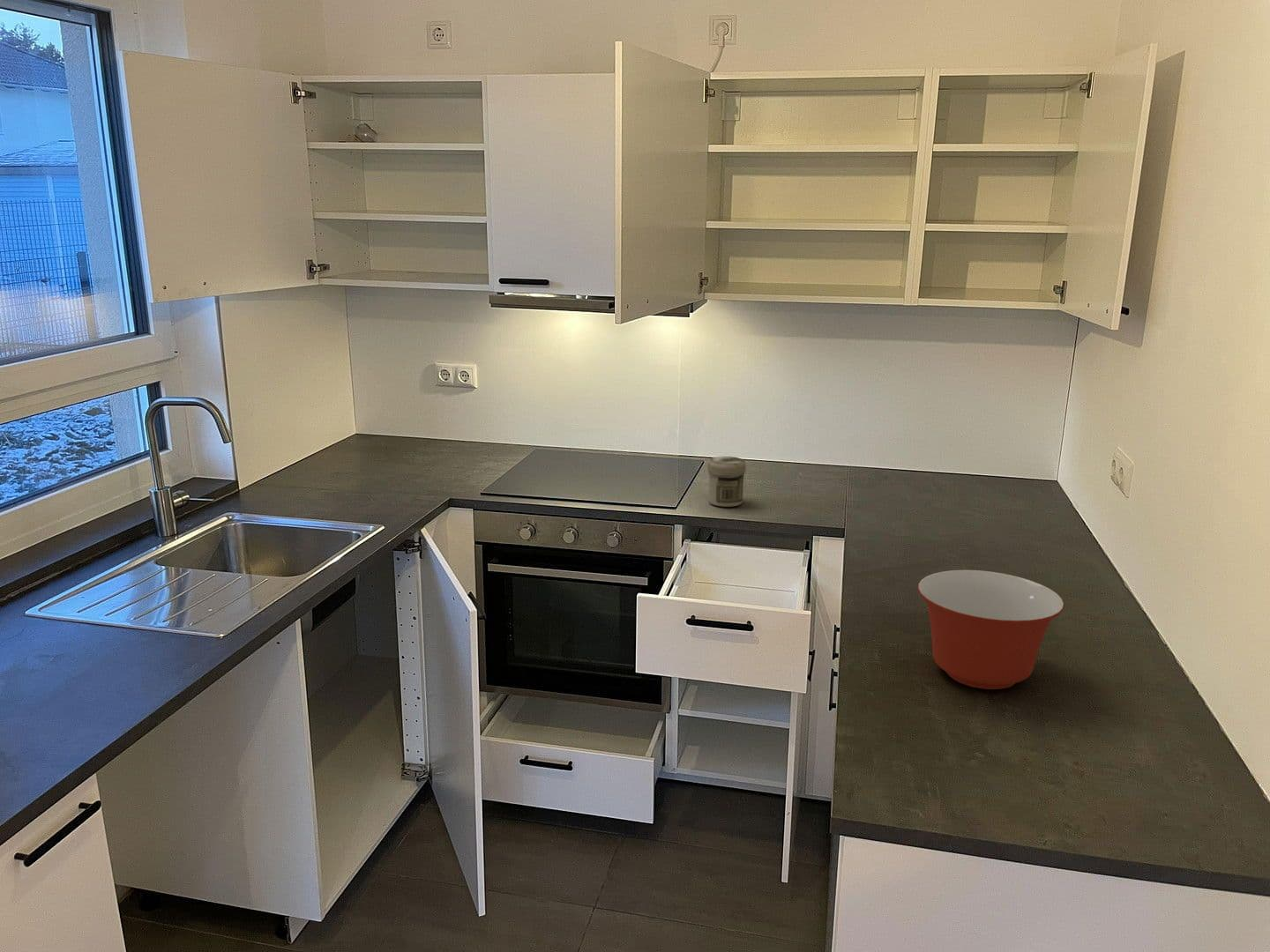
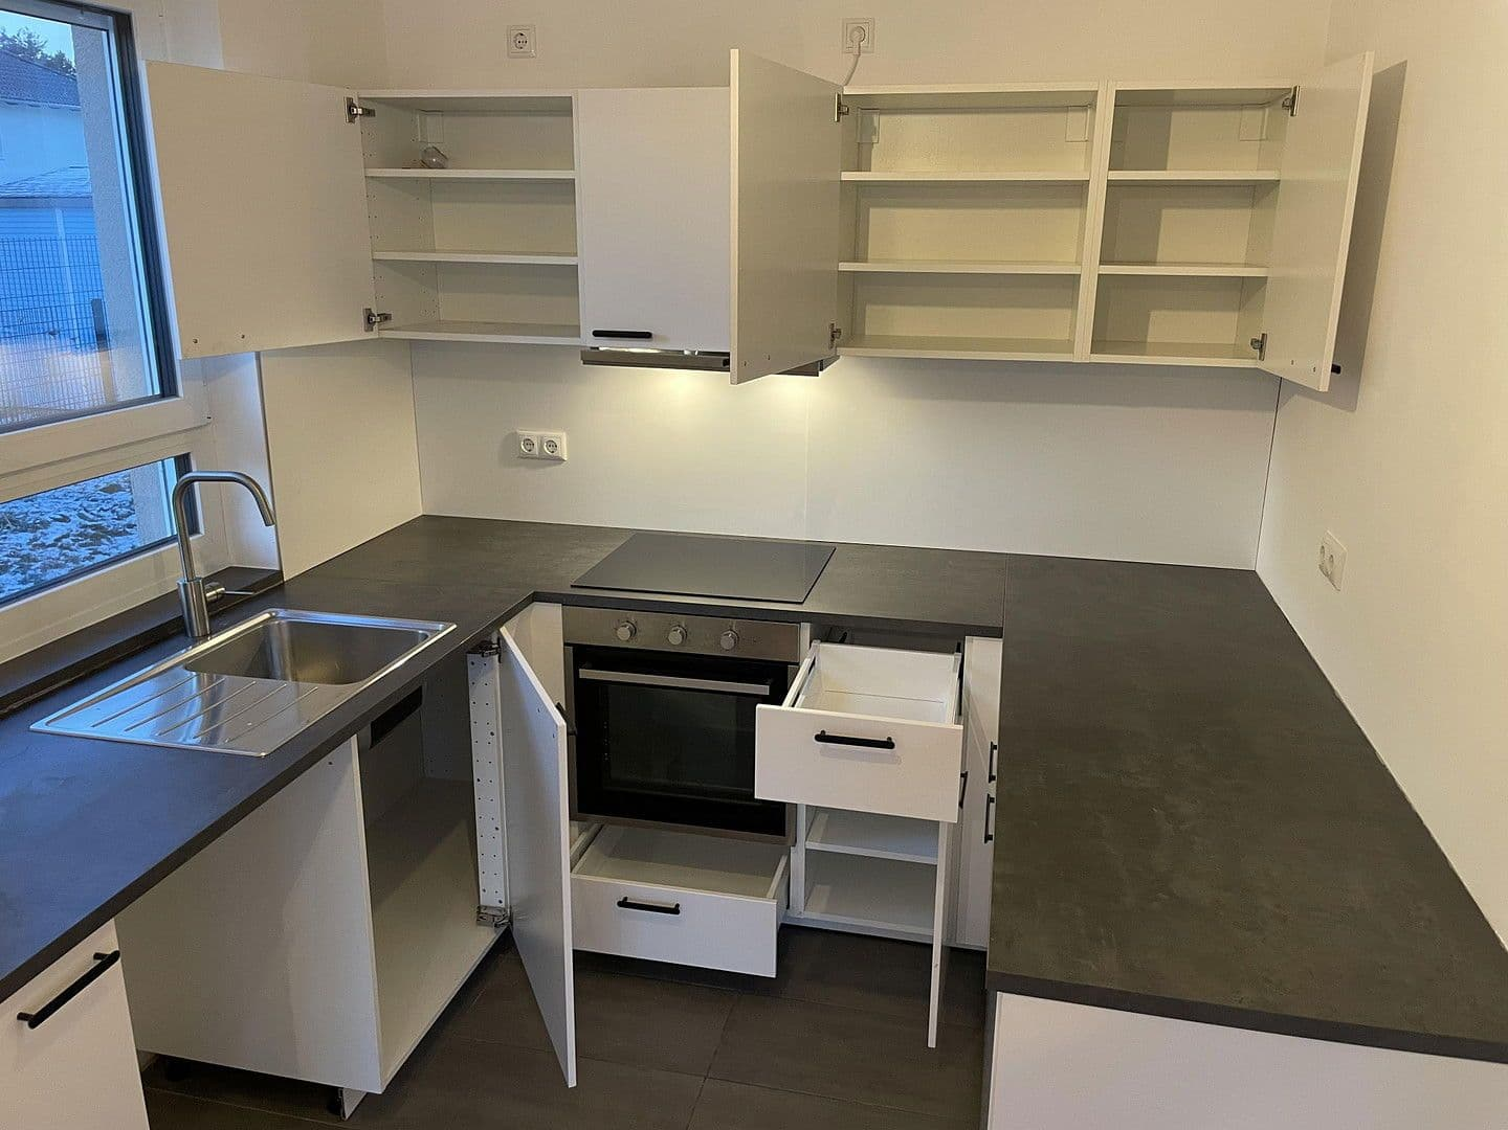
- mixing bowl [916,569,1065,690]
- jar [706,456,746,508]
